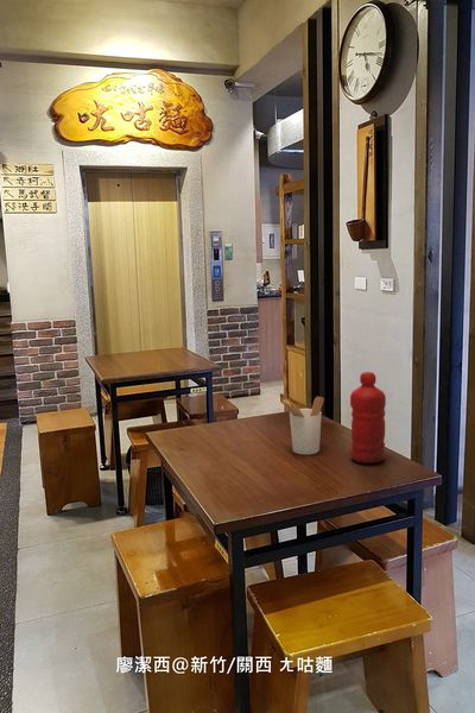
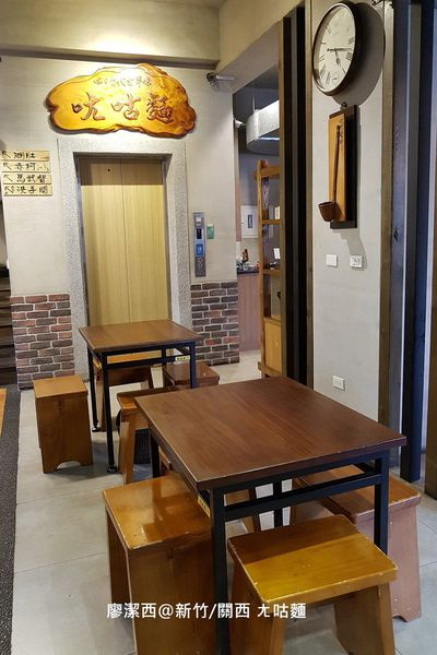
- water bottle [349,371,387,465]
- utensil holder [279,396,325,455]
